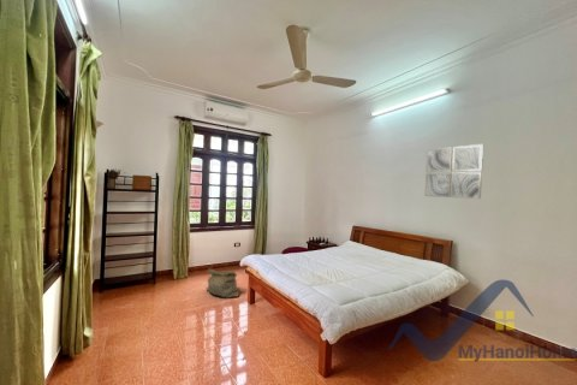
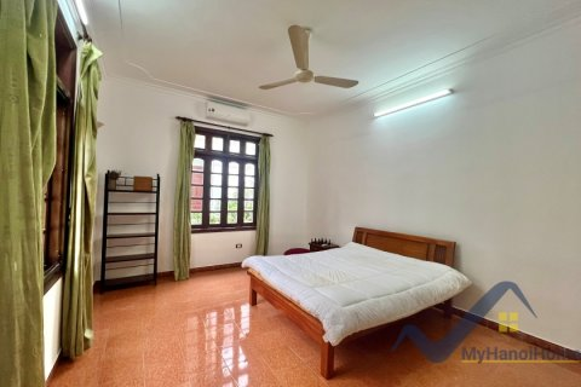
- wall art [424,143,484,200]
- bag [206,267,240,300]
